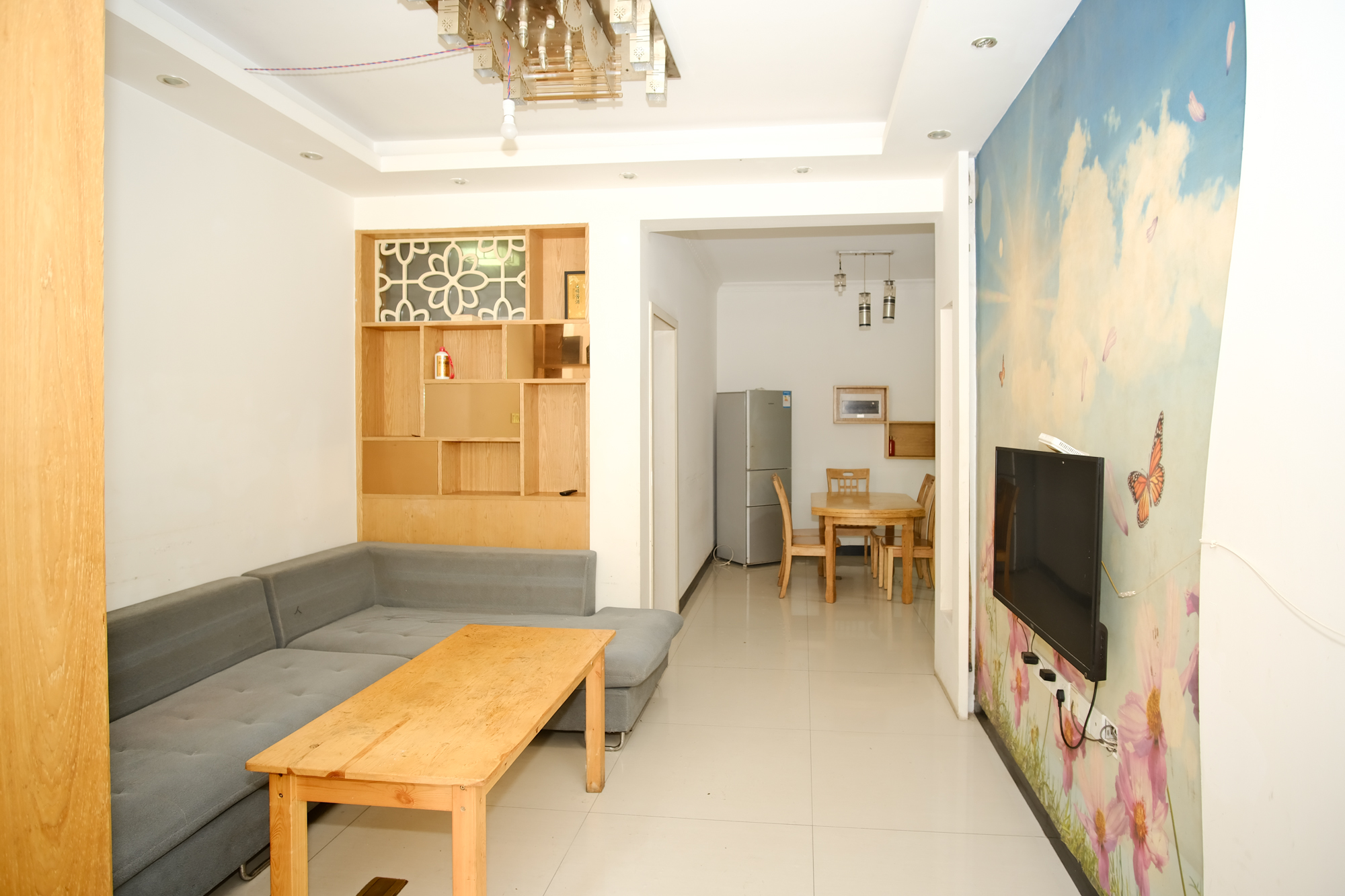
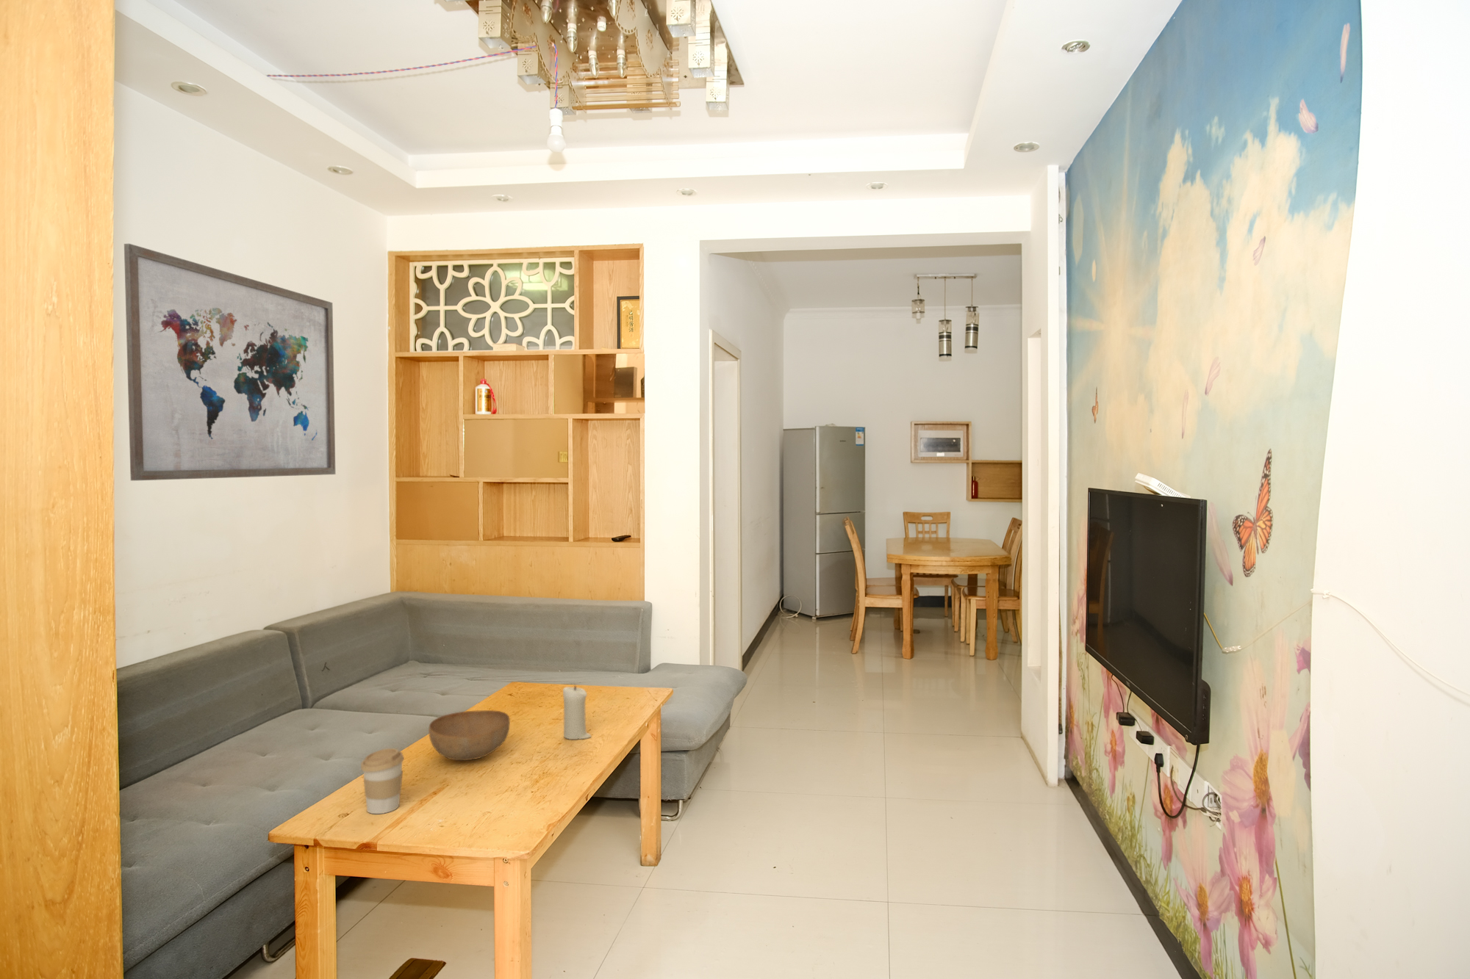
+ bowl [427,709,510,760]
+ coffee cup [361,747,405,814]
+ wall art [124,243,336,481]
+ candle [562,685,592,741]
